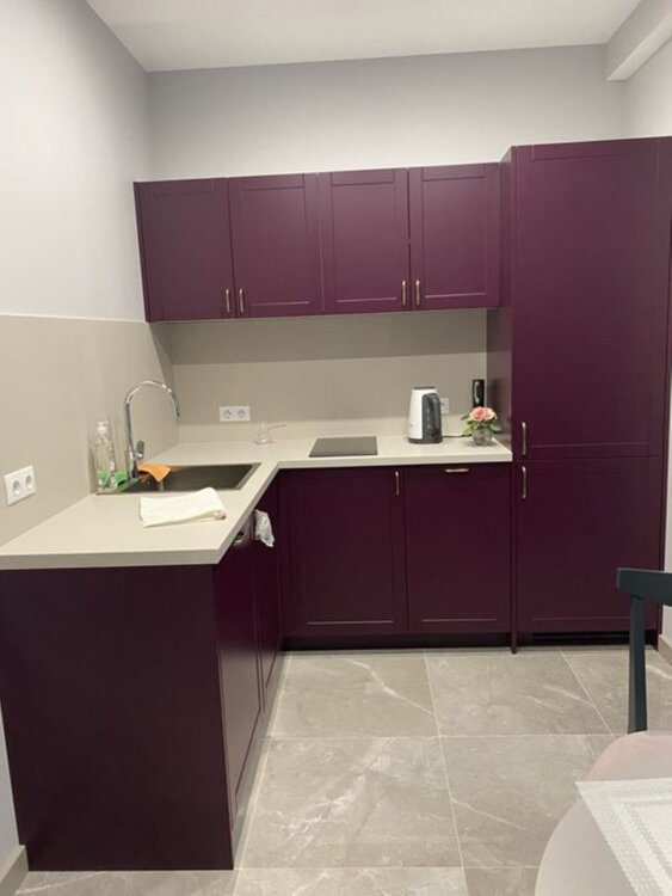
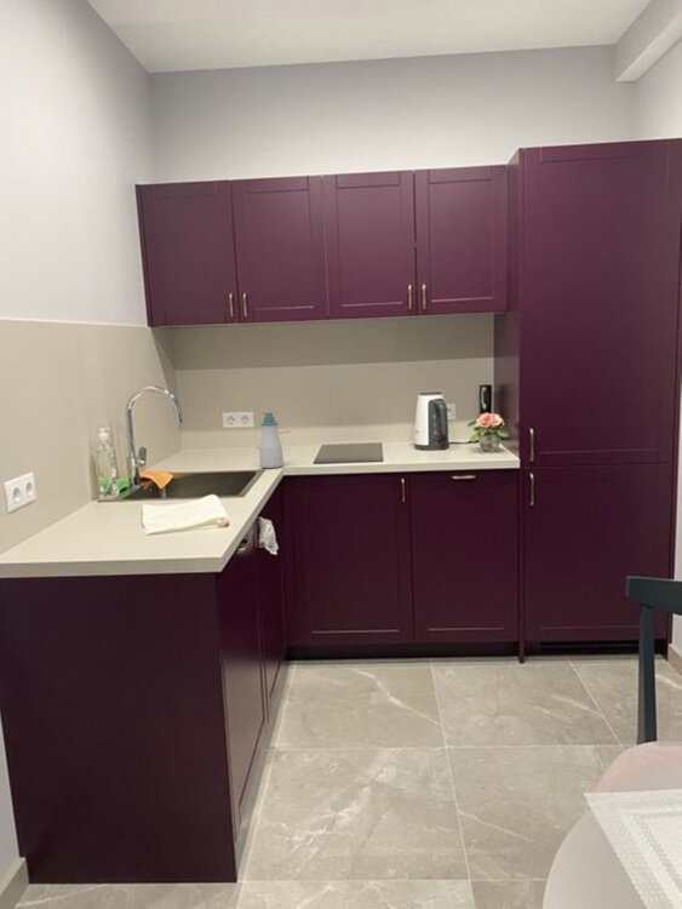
+ soap bottle [258,411,285,469]
